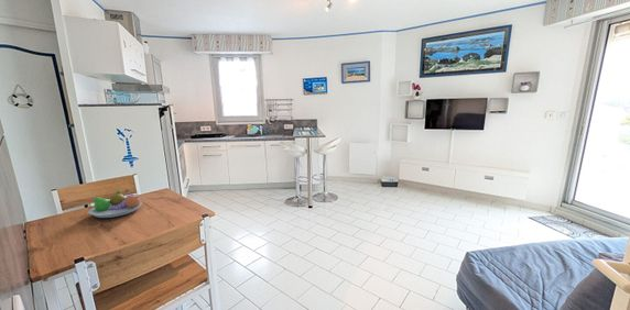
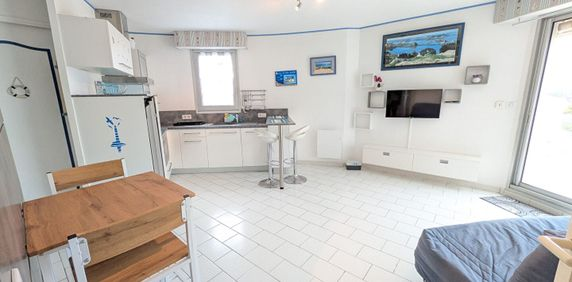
- fruit bowl [87,189,143,219]
